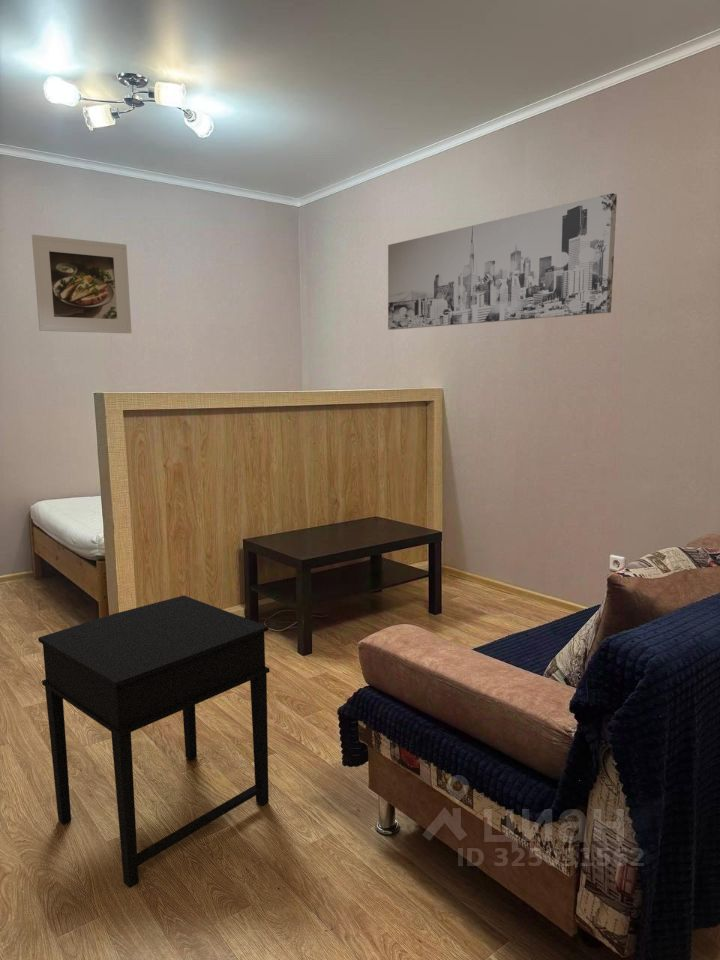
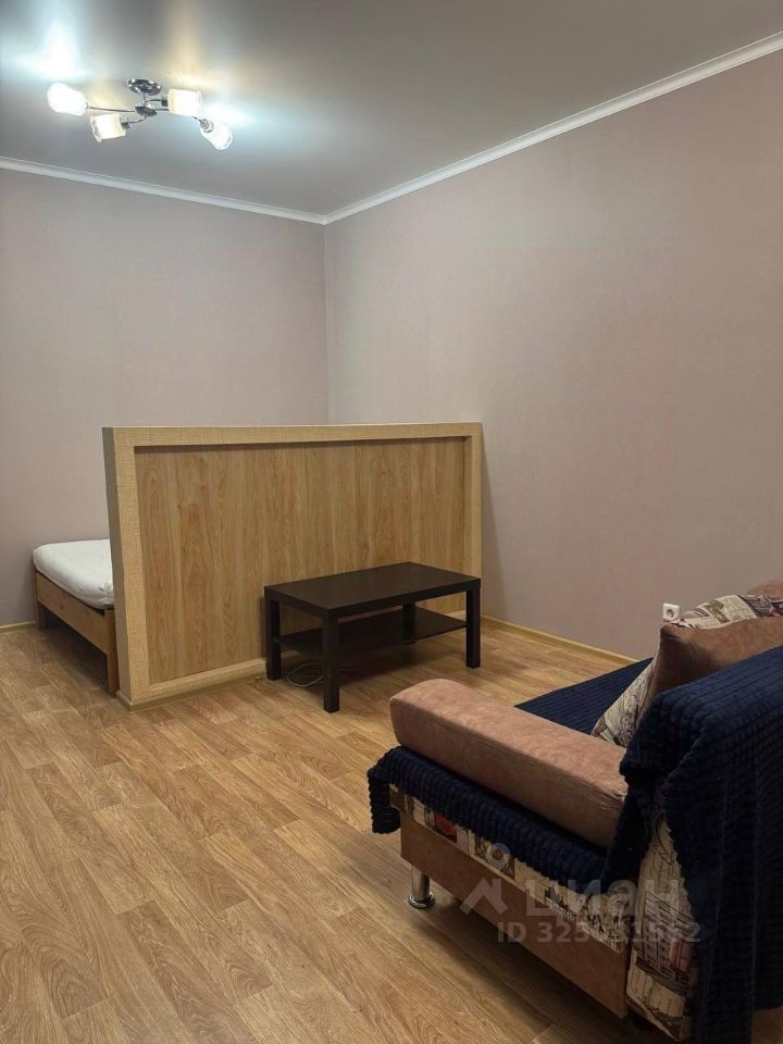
- wall art [387,192,618,331]
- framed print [31,234,133,334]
- side table [37,594,271,889]
